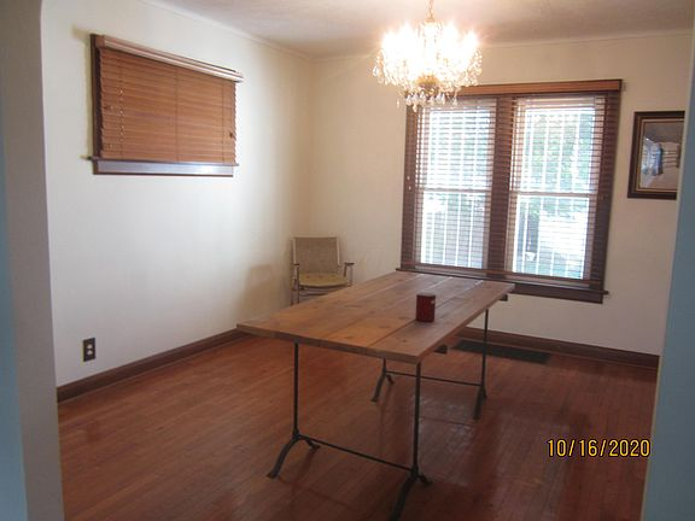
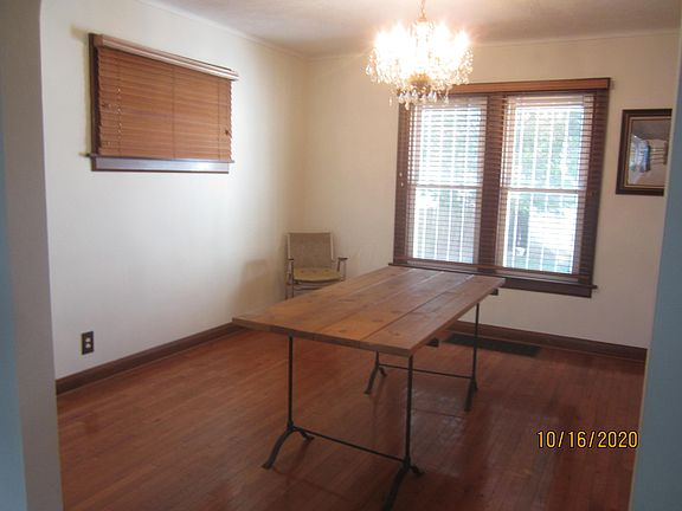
- mug [415,291,437,323]
